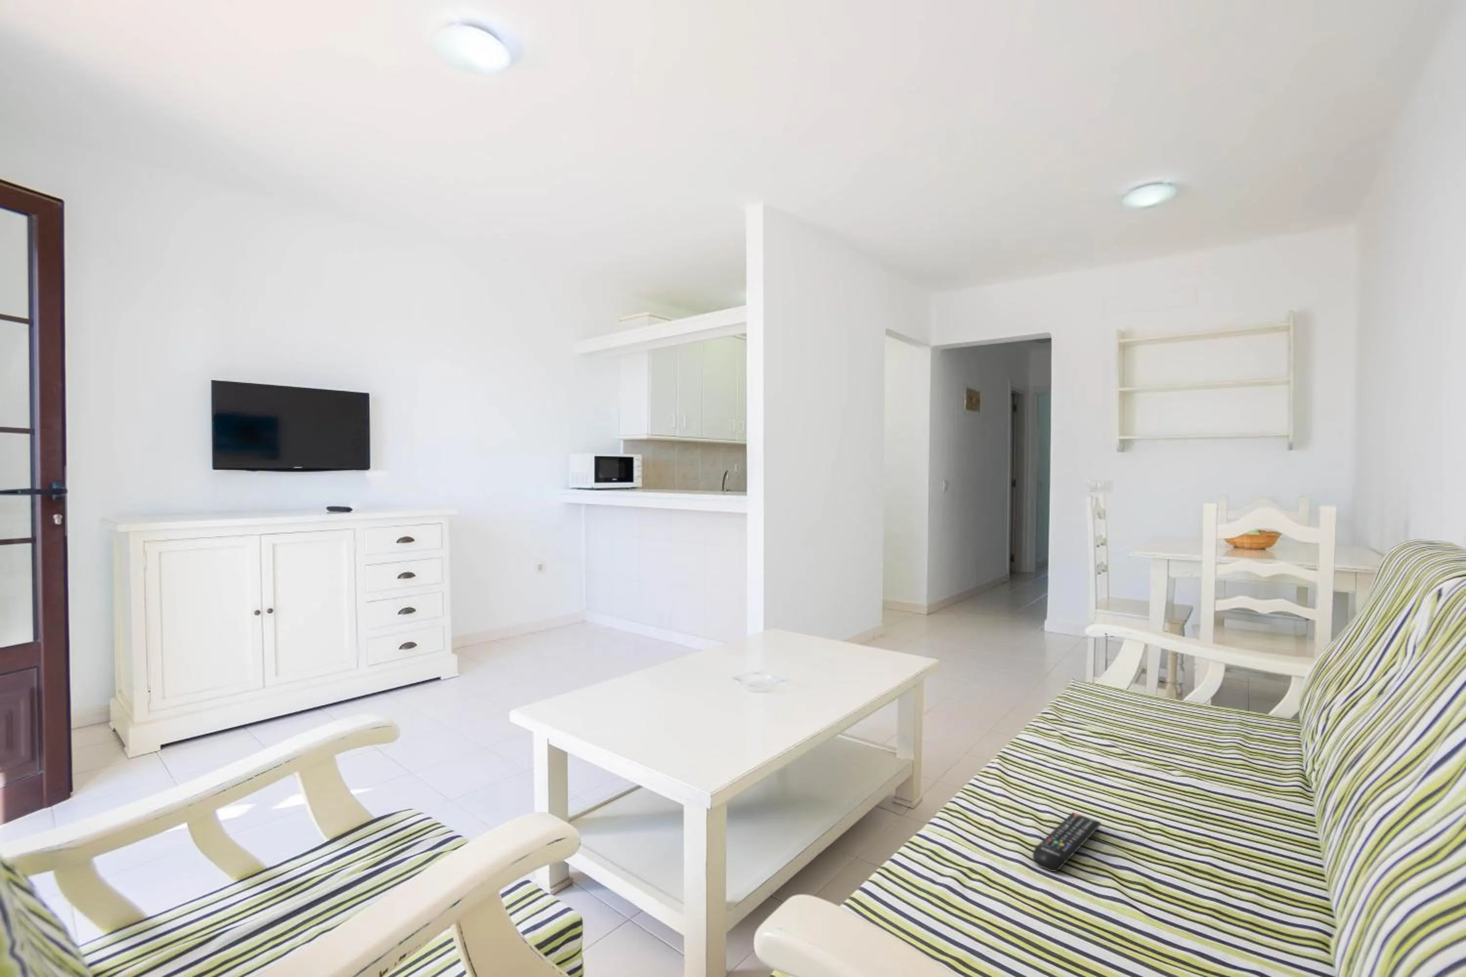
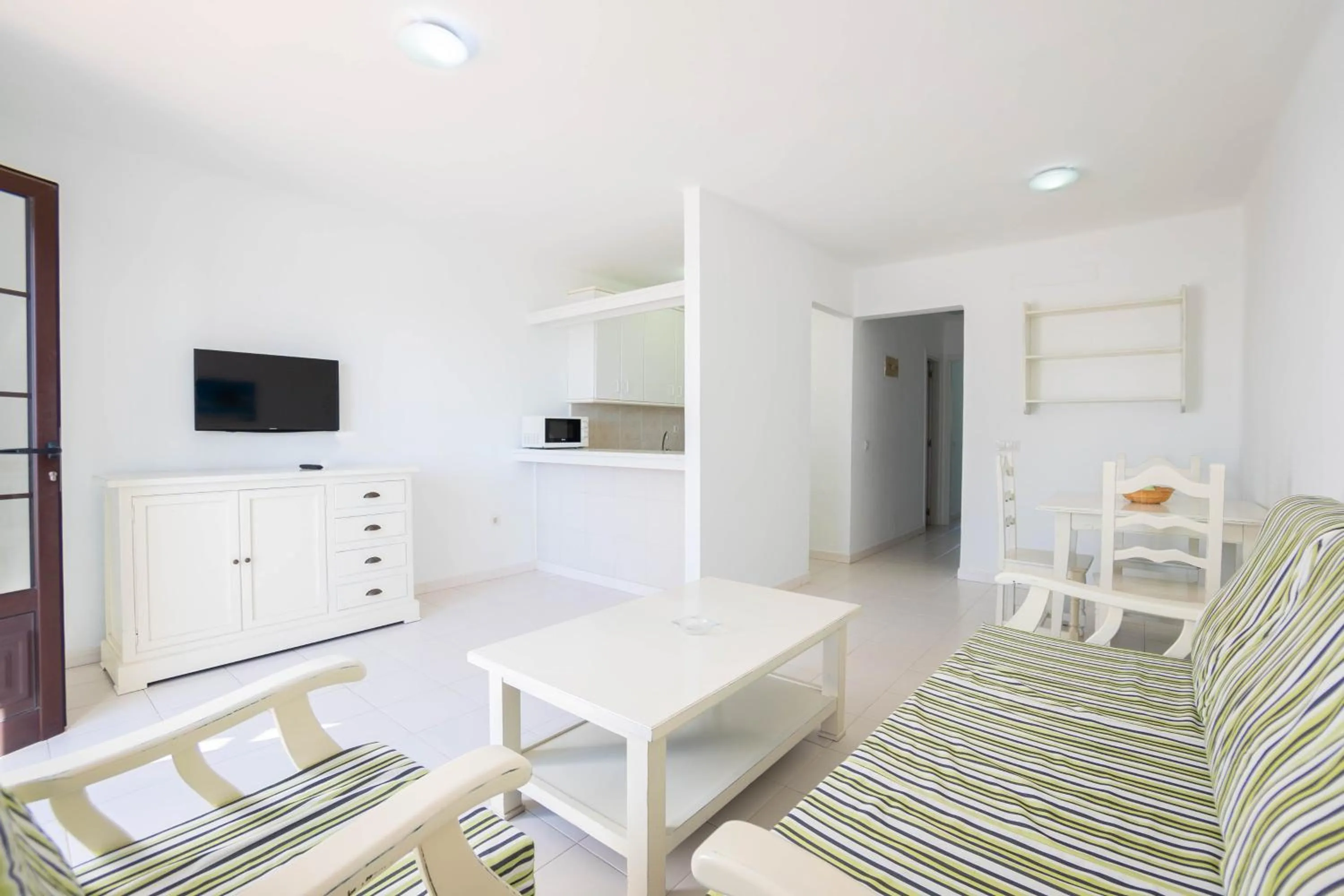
- remote control [1032,812,1102,872]
